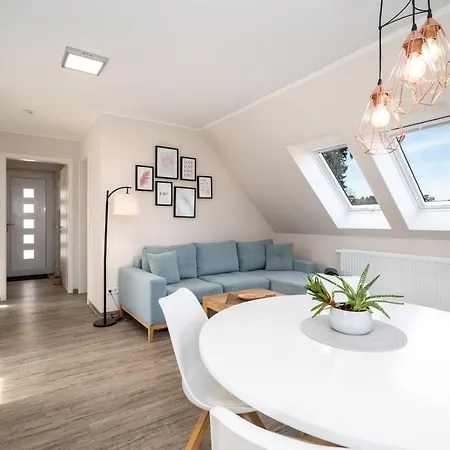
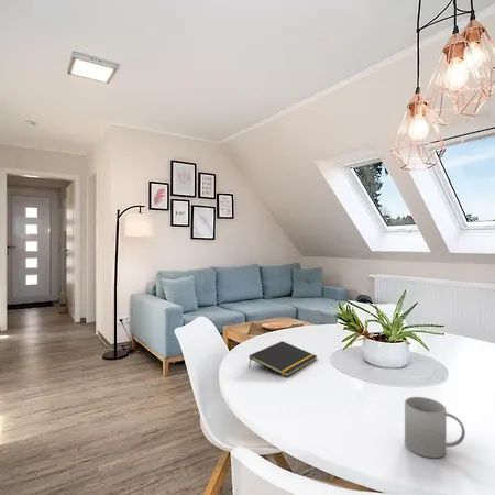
+ mug [404,396,466,459]
+ notepad [248,340,318,378]
